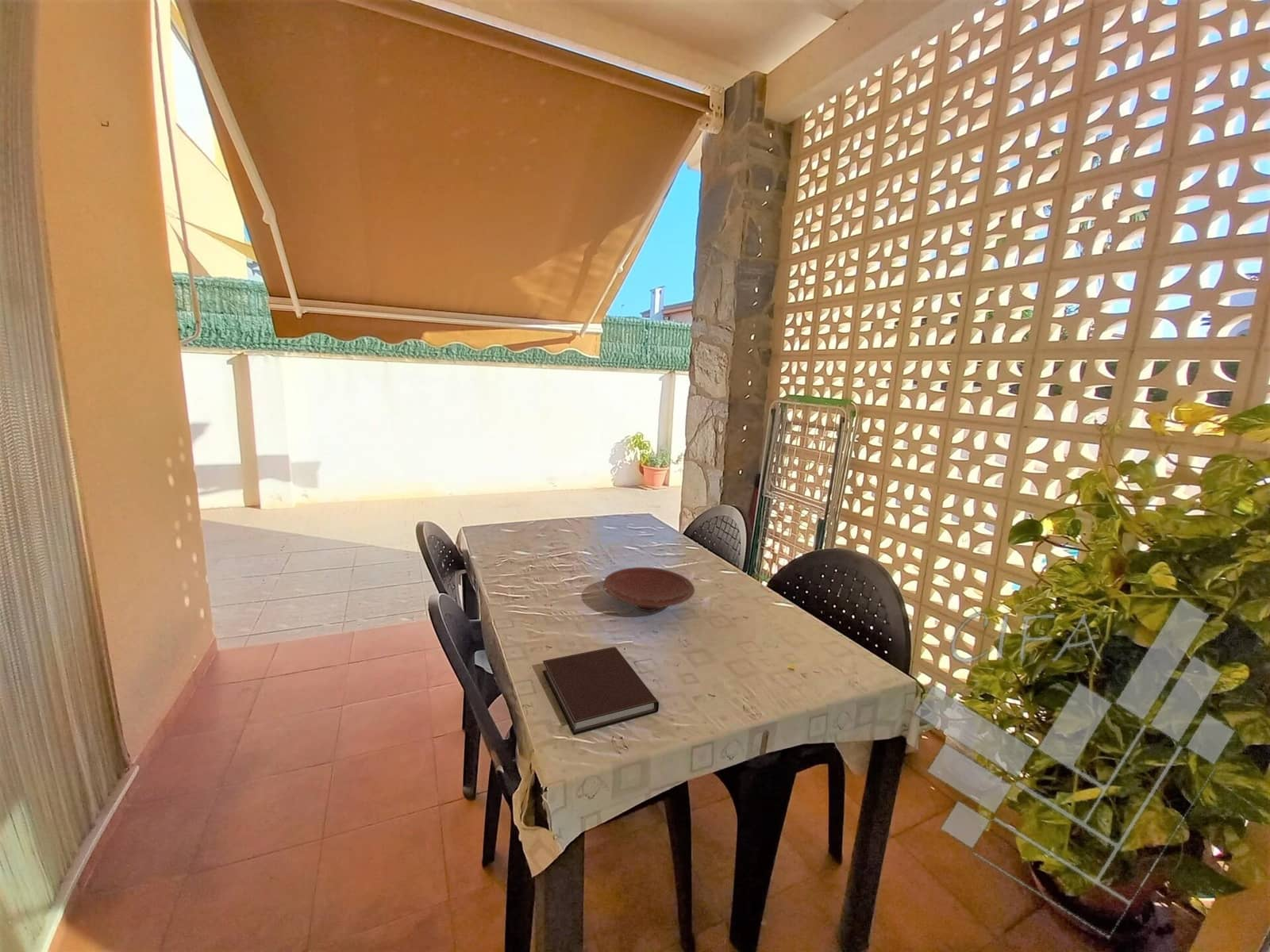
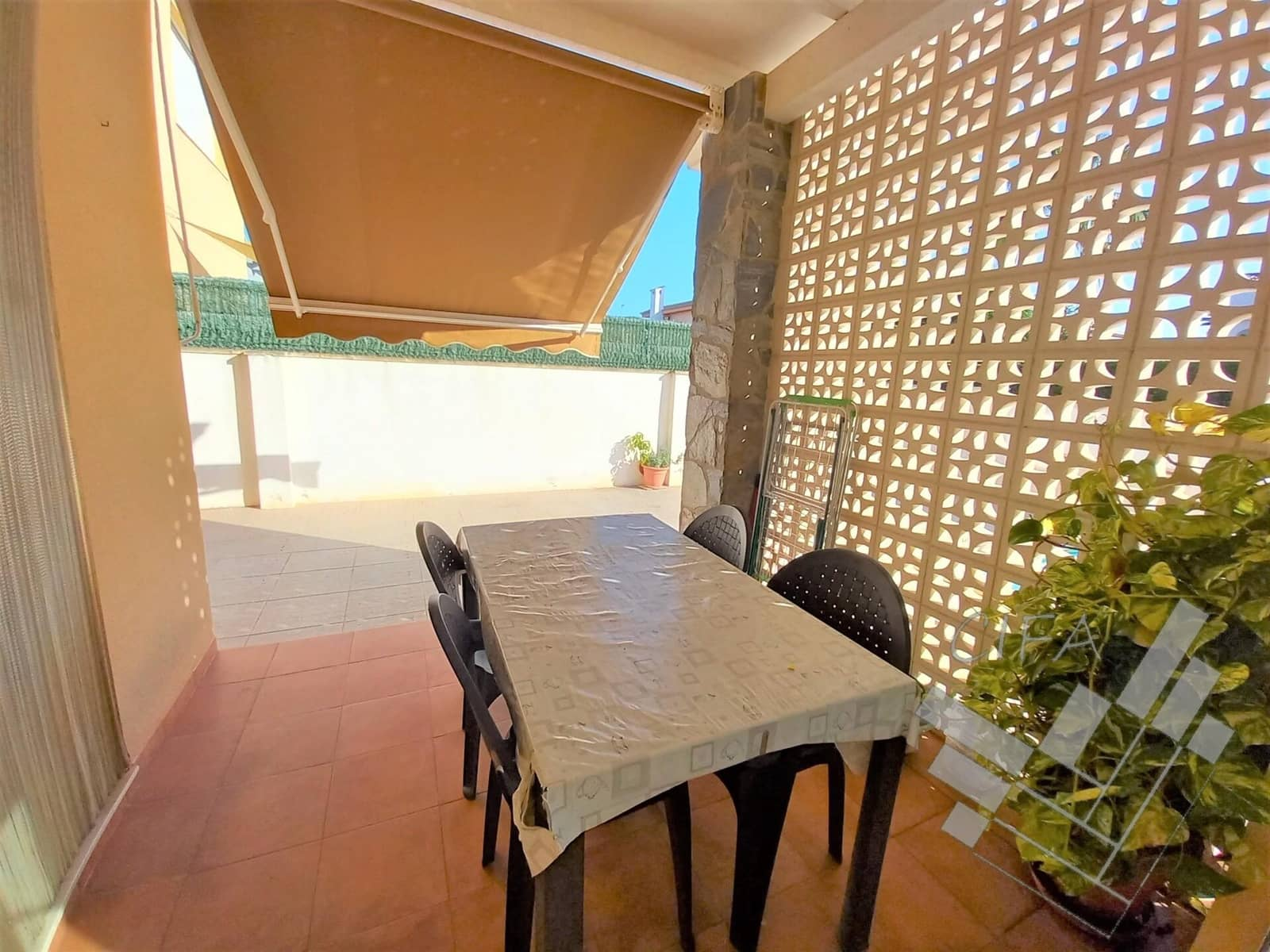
- notebook [542,647,660,736]
- bowl [602,566,695,612]
